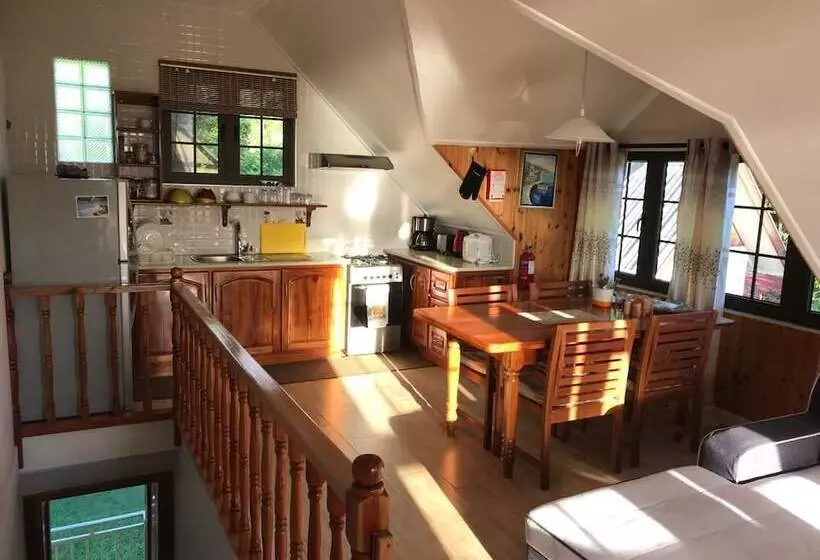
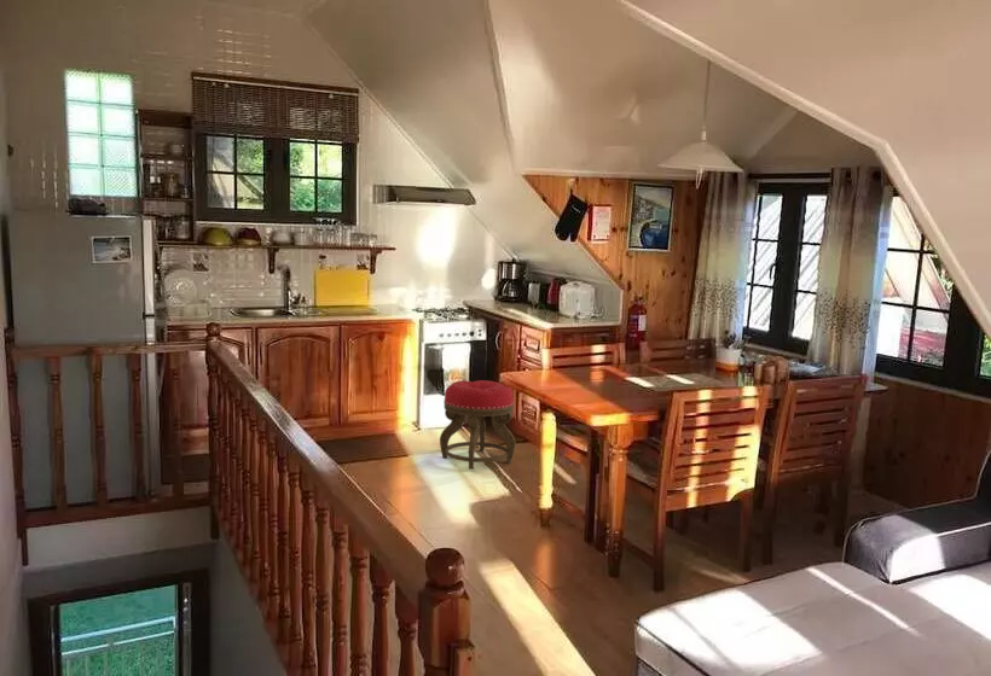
+ stool [439,379,517,471]
